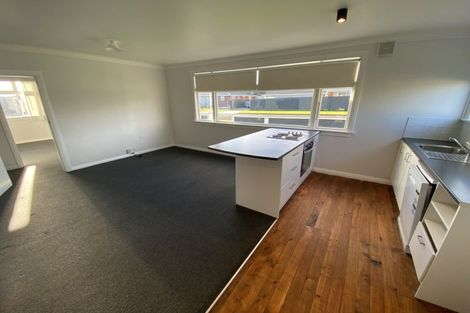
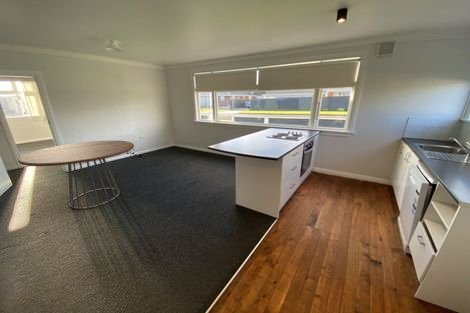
+ dining table [17,140,135,210]
